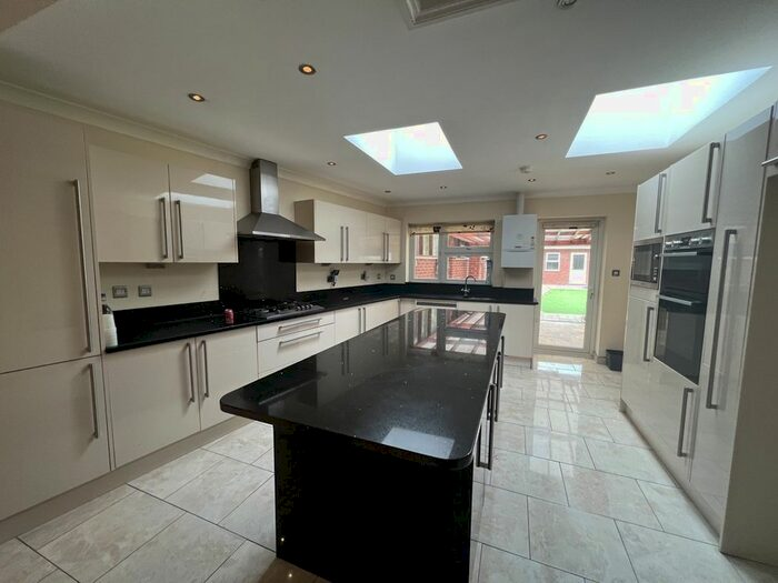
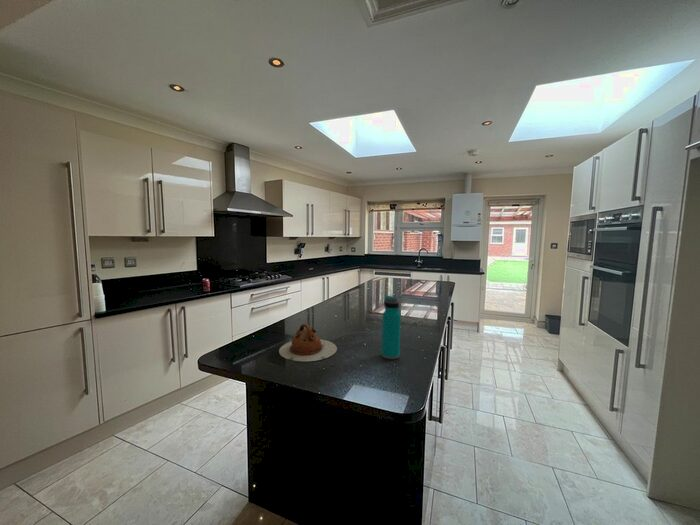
+ water bottle [381,295,402,360]
+ teapot [278,323,338,362]
